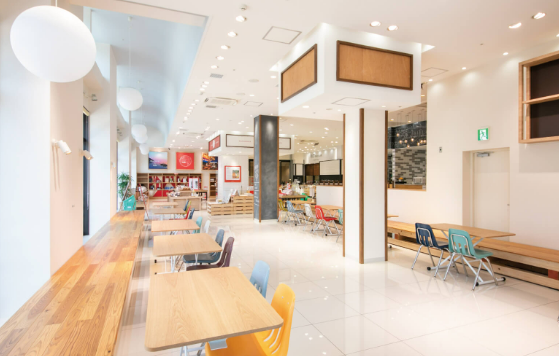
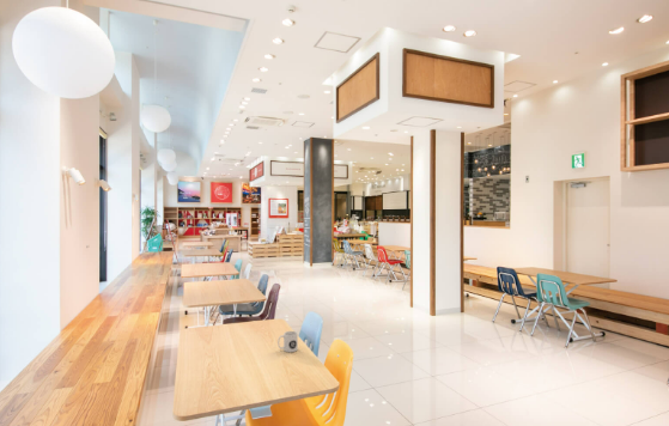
+ mug [276,330,299,353]
